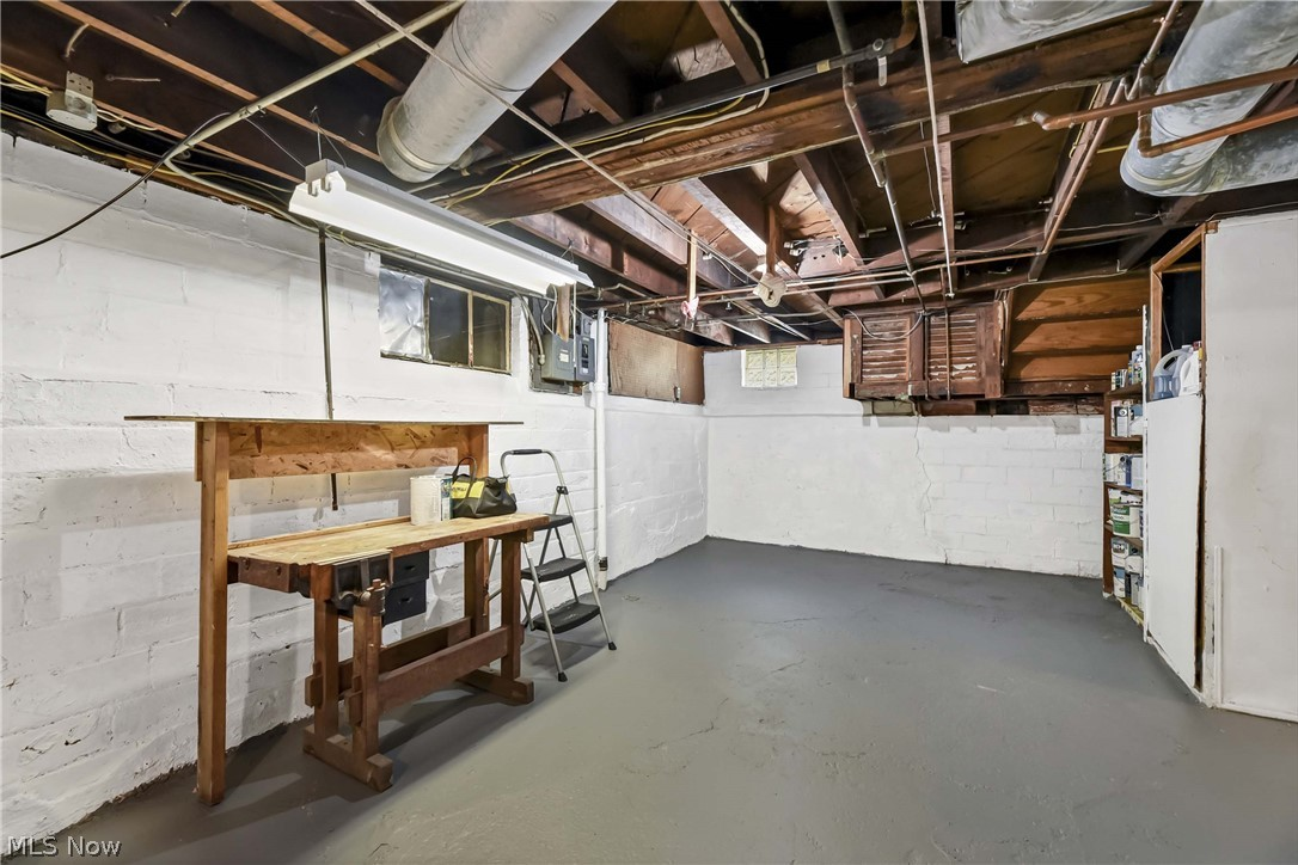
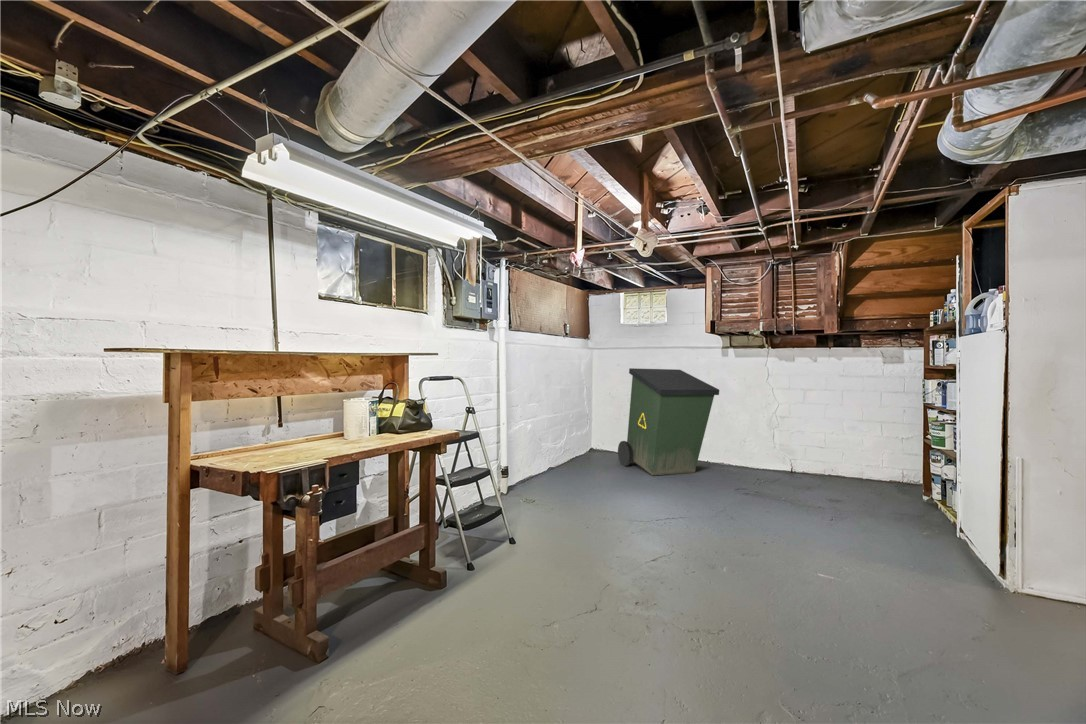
+ trash can [617,367,720,477]
